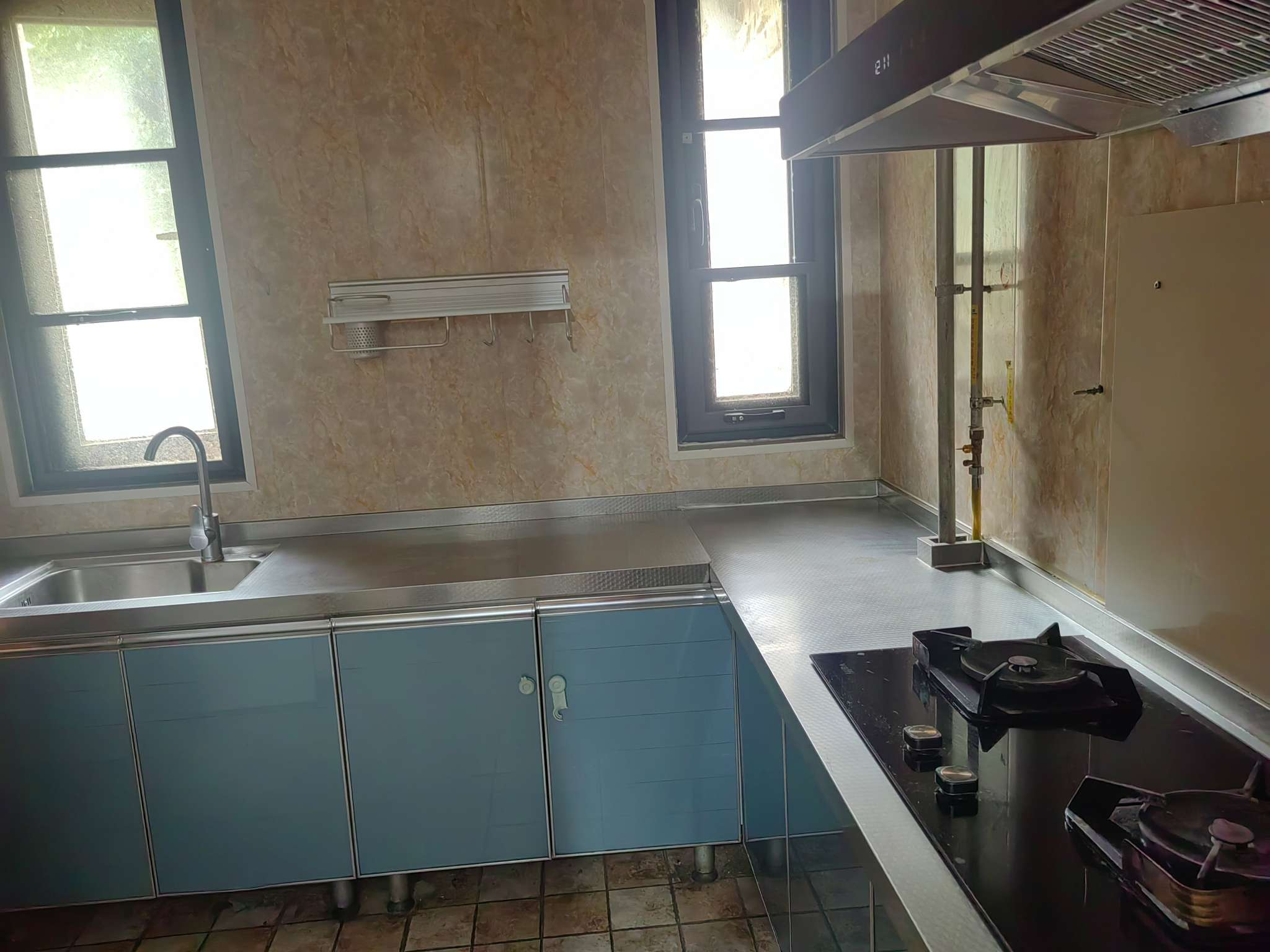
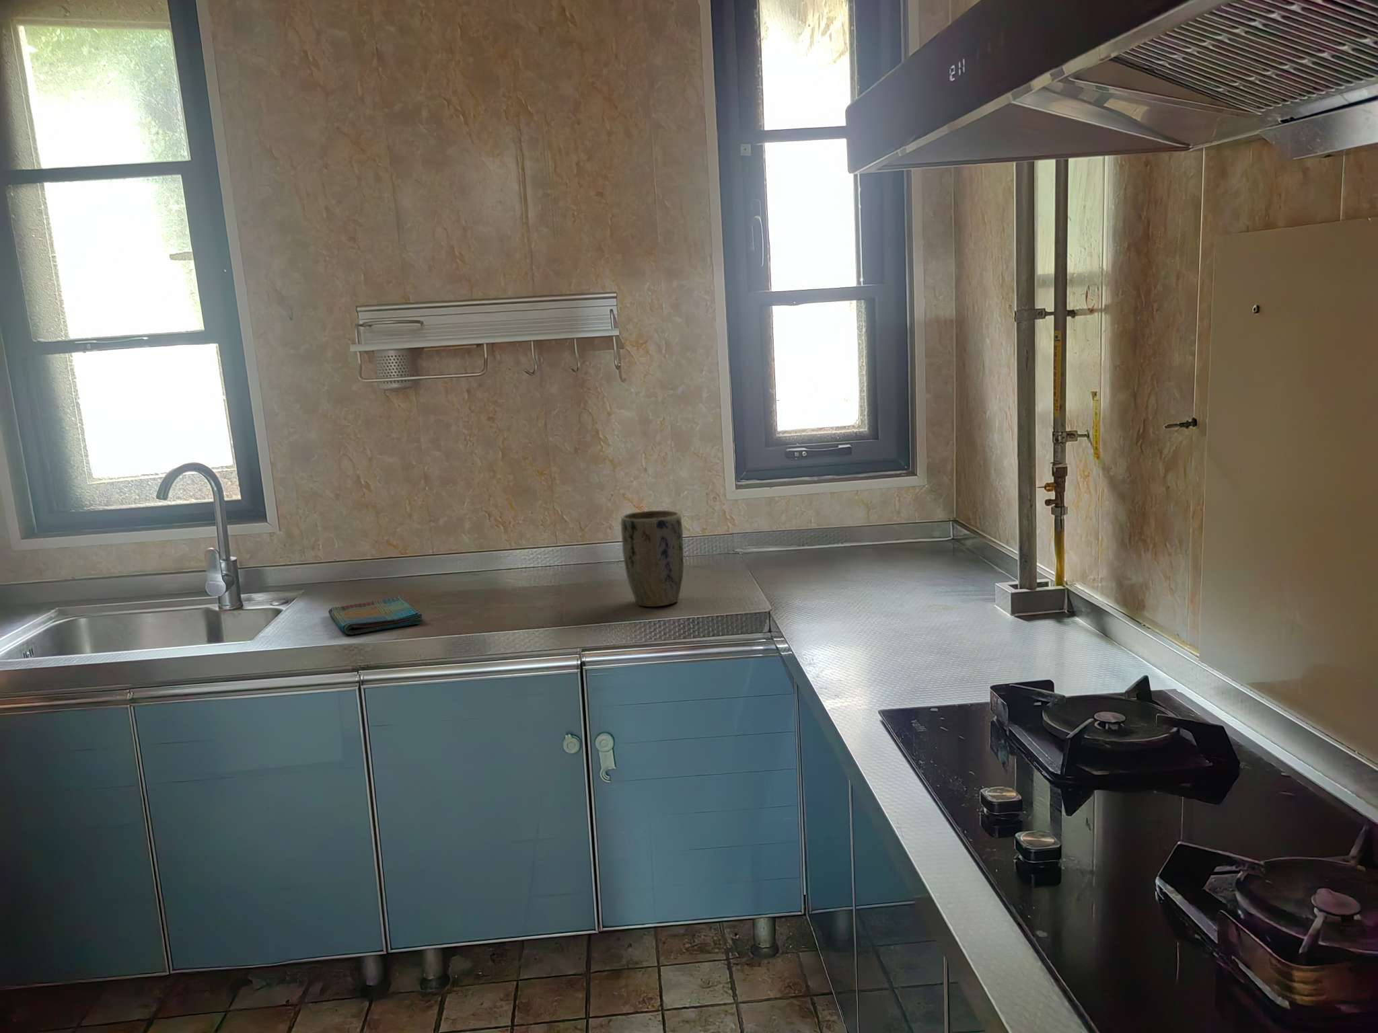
+ dish towel [328,596,424,635]
+ plant pot [621,510,685,608]
